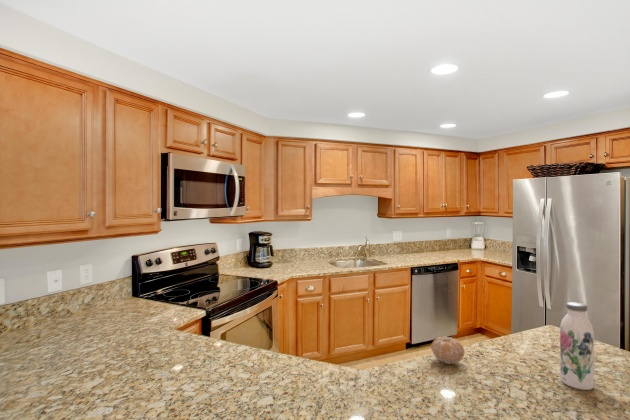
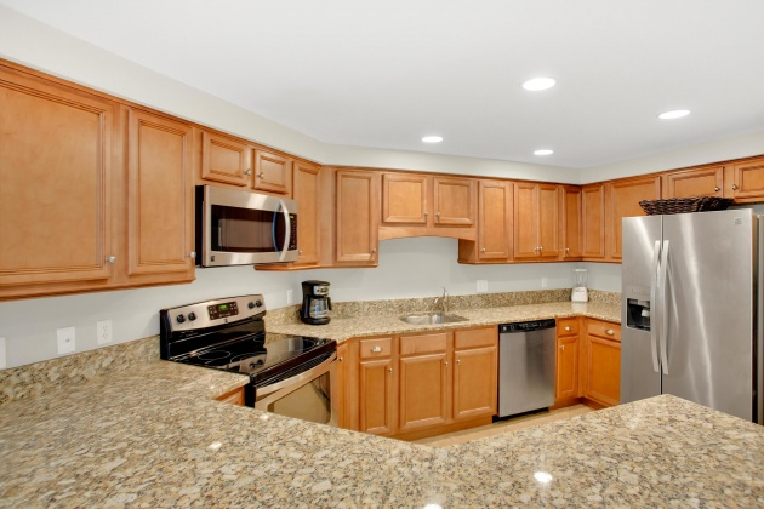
- water bottle [559,301,595,391]
- fruit [430,335,465,365]
